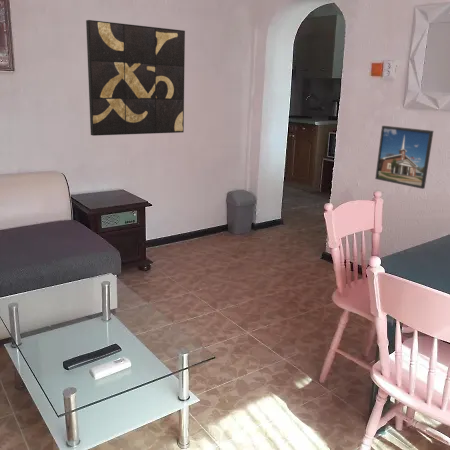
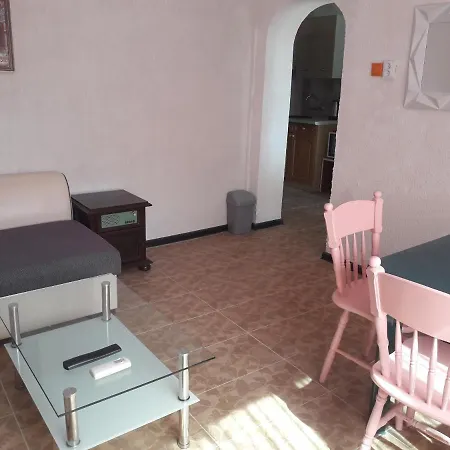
- wall art [85,19,186,137]
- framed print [374,125,434,190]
